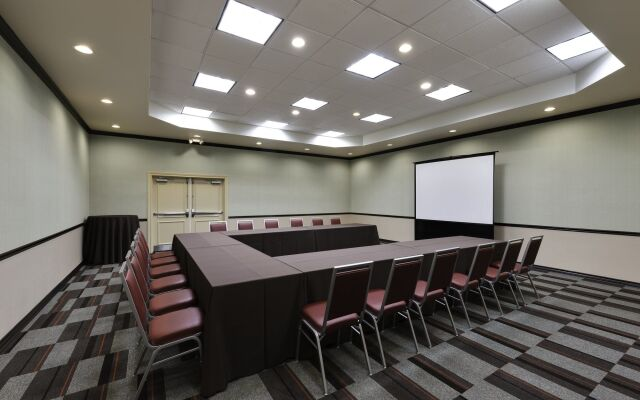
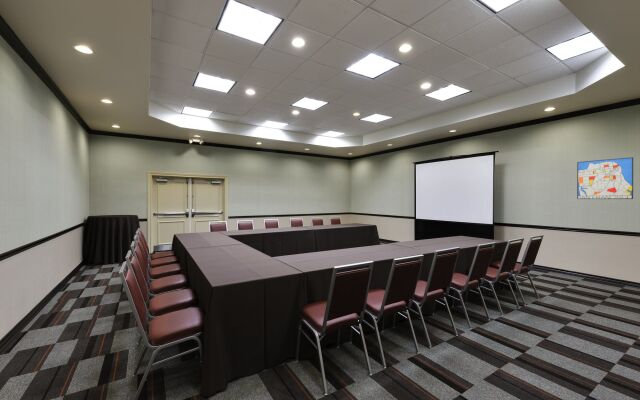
+ wall art [576,156,634,200]
